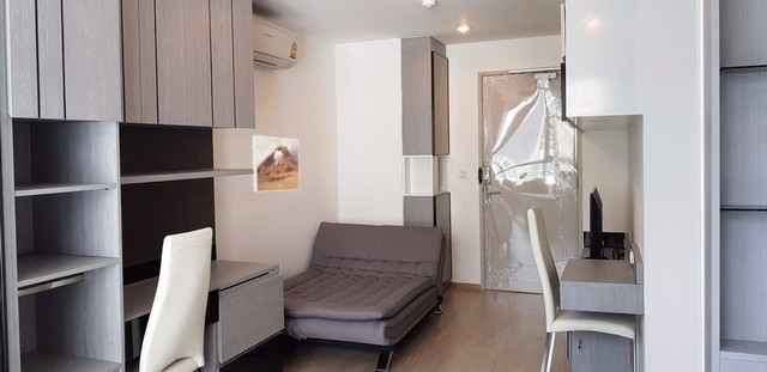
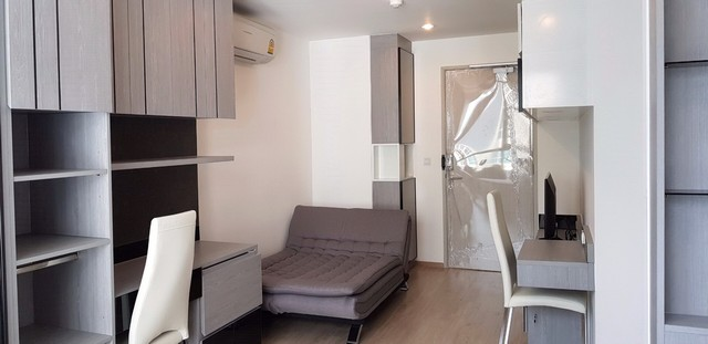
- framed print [250,134,301,193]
